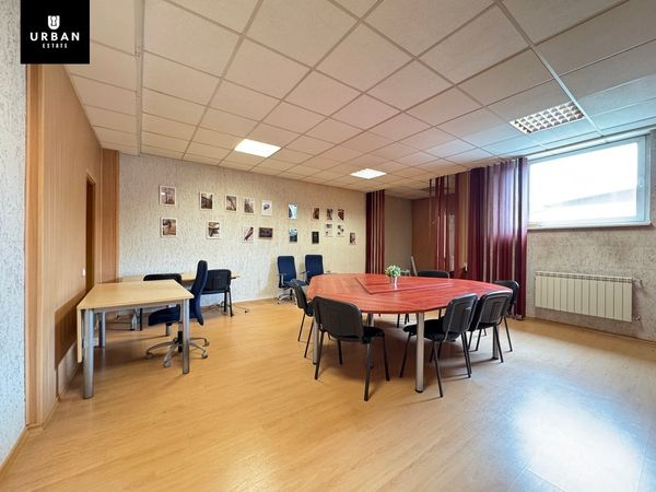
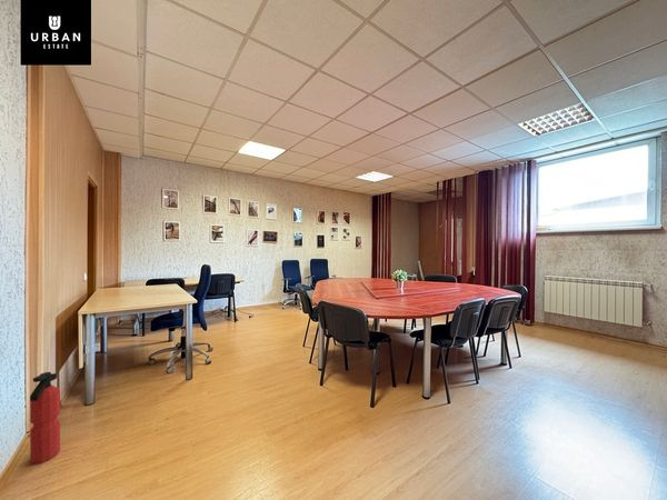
+ fire extinguisher [29,371,61,464]
